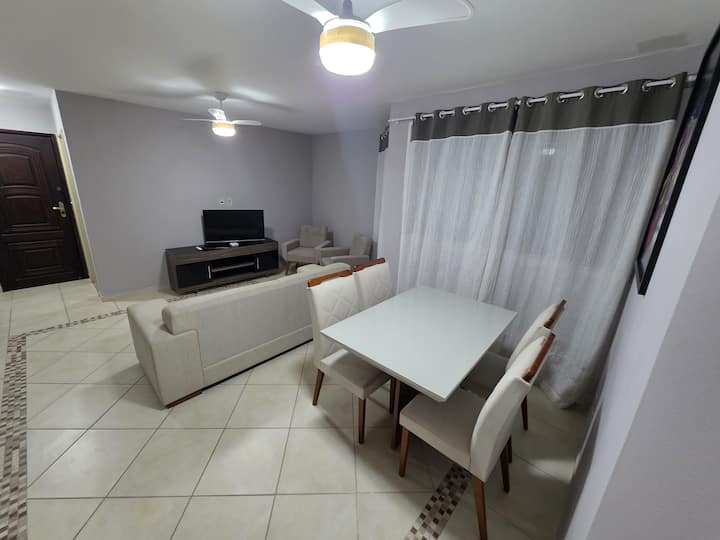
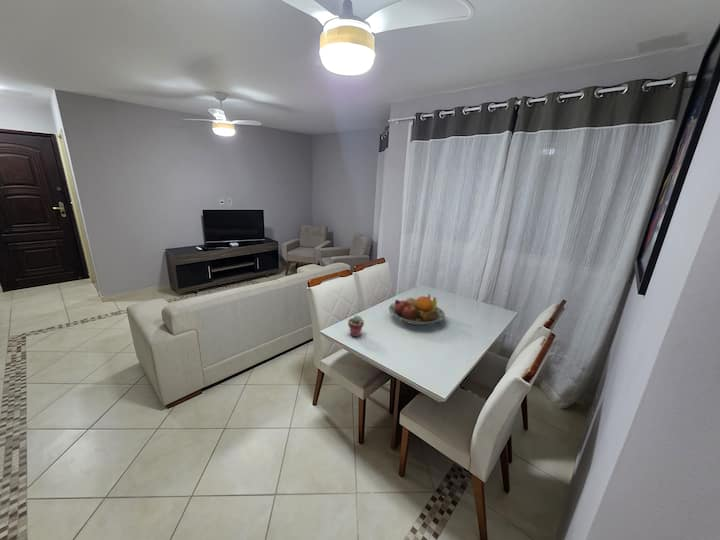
+ potted succulent [347,314,365,338]
+ fruit bowl [388,293,446,326]
